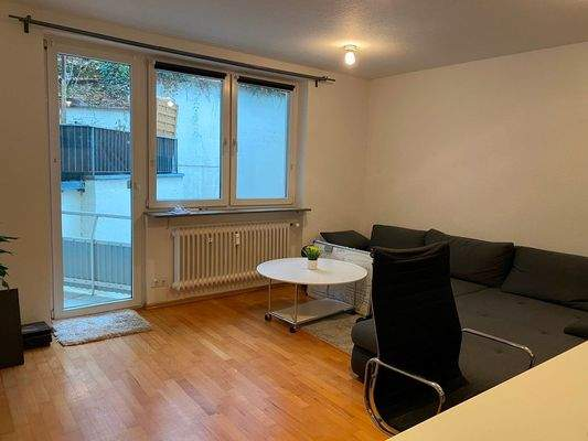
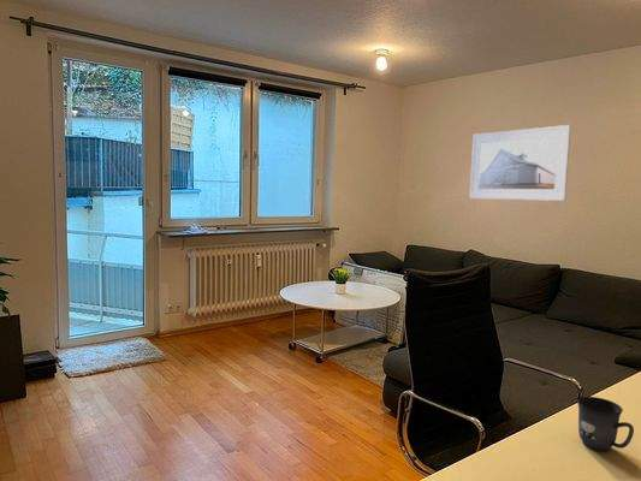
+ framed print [469,124,572,202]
+ mug [576,396,635,452]
